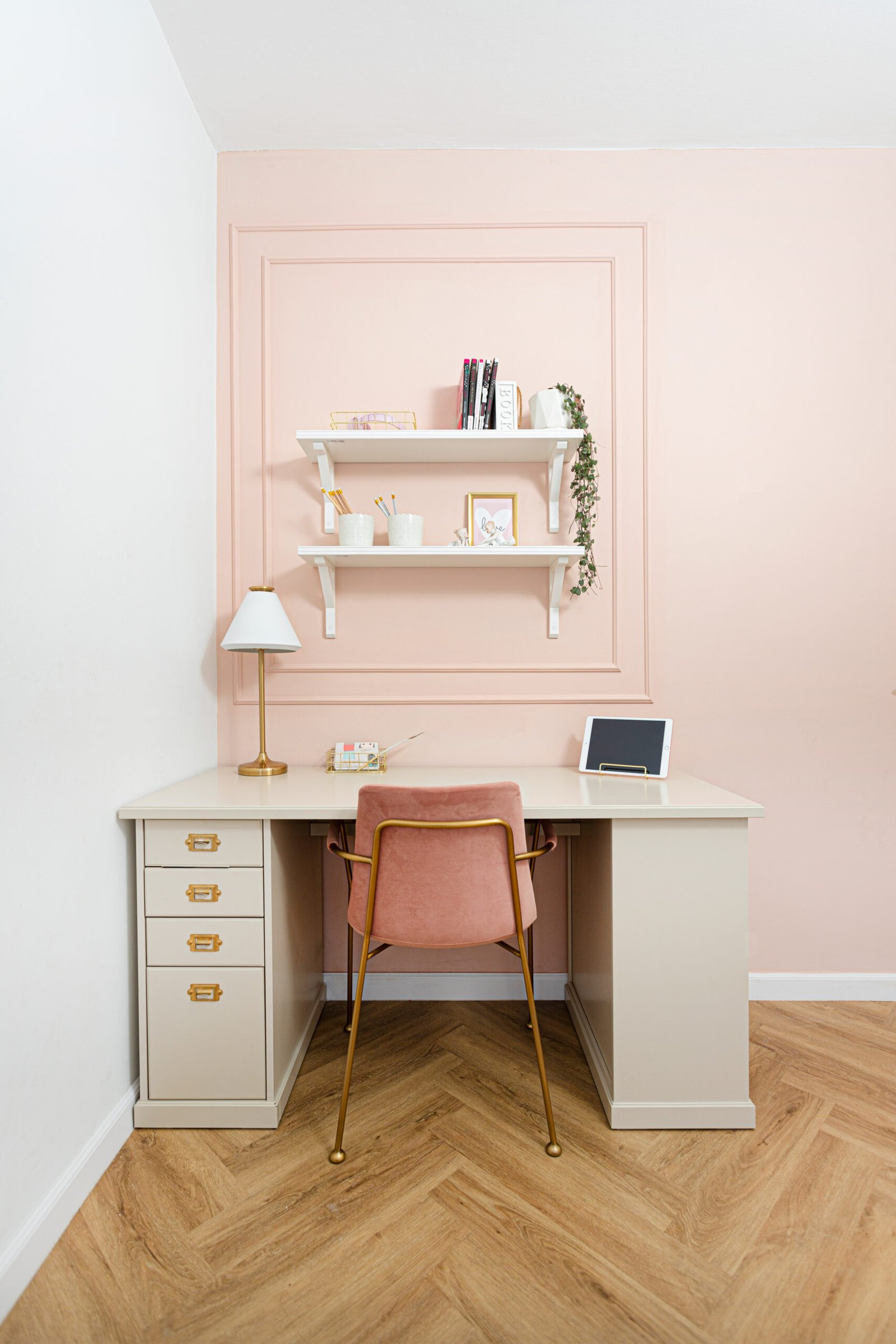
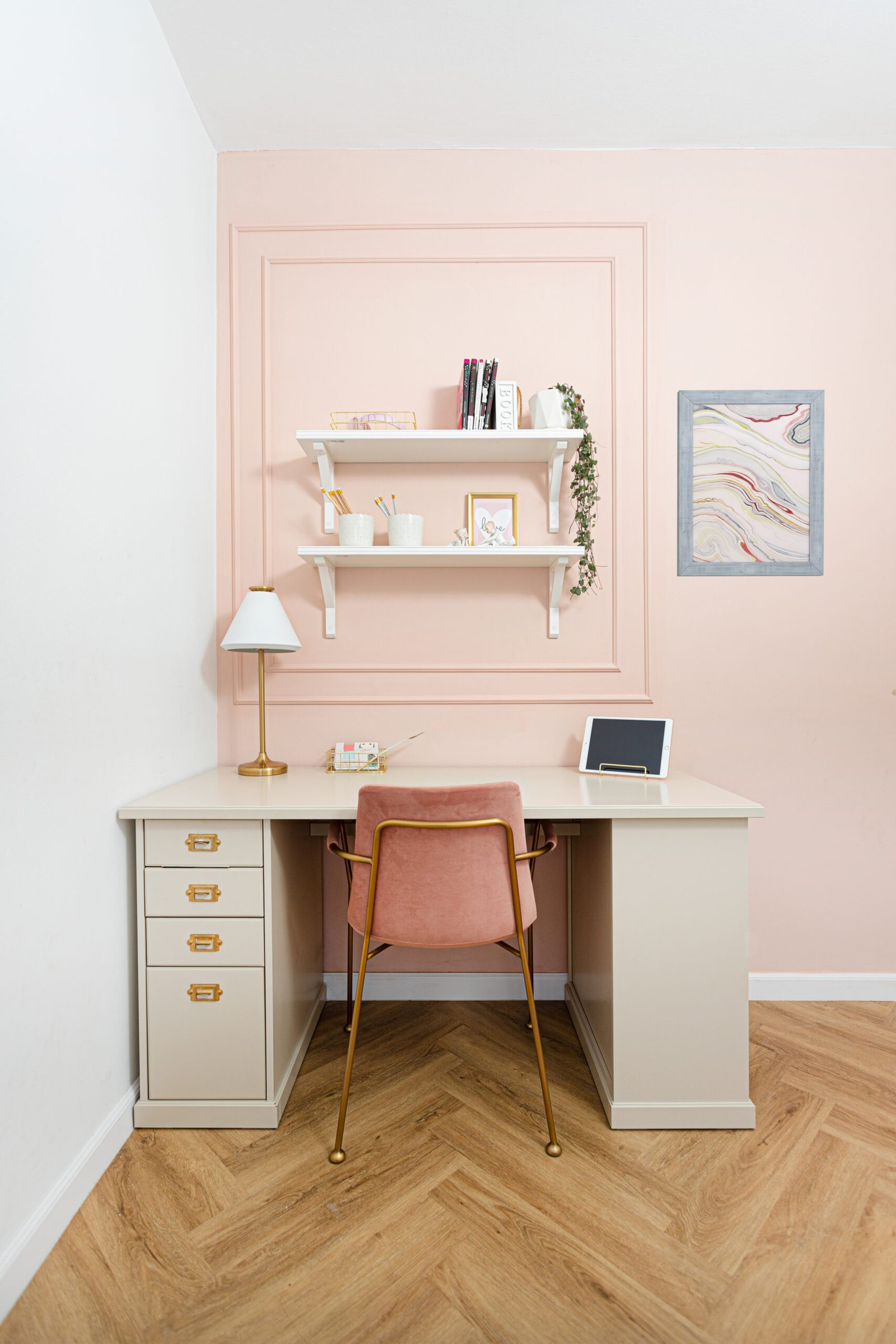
+ wall art [676,389,825,577]
